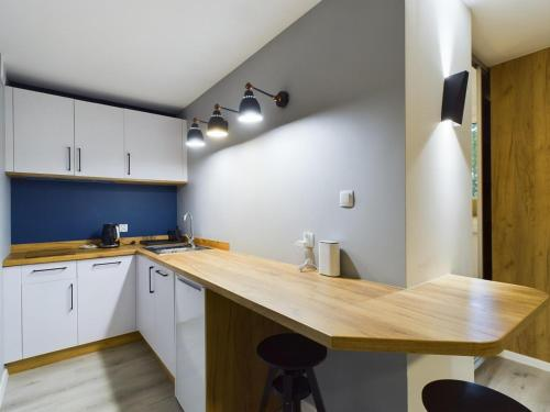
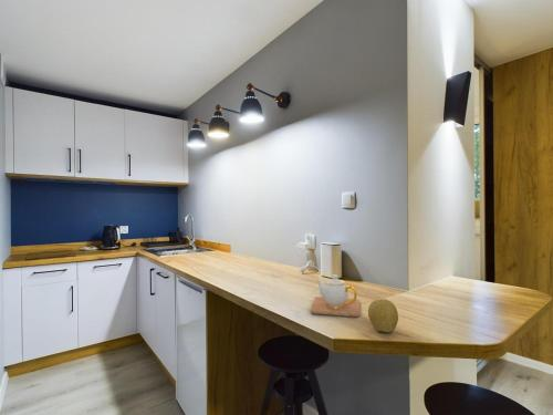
+ teapot [309,273,361,318]
+ fruit [367,298,399,333]
